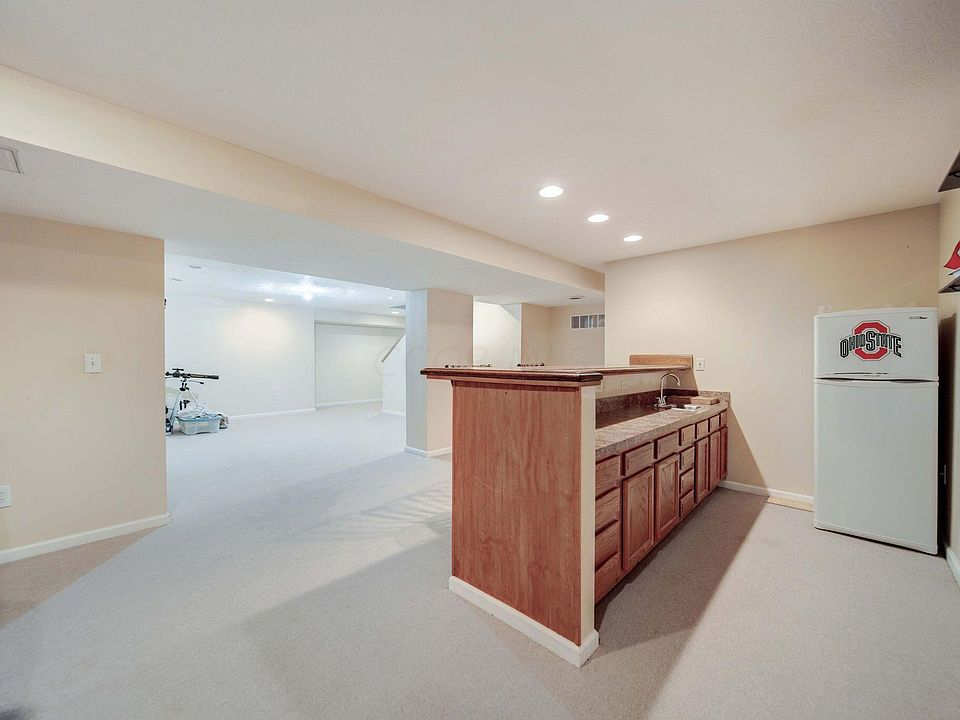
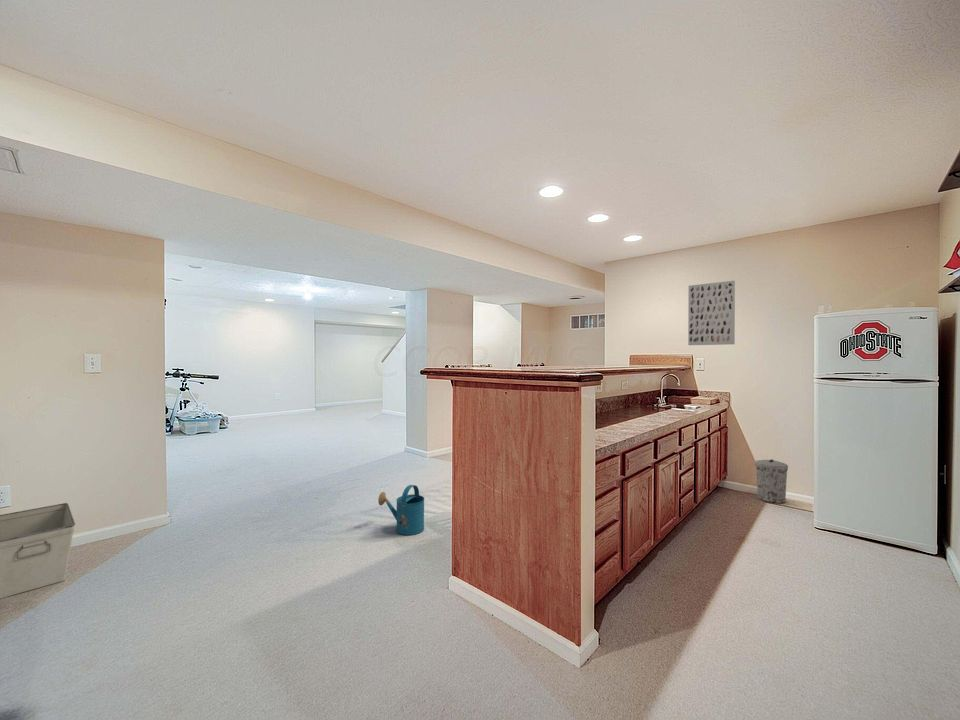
+ trash can [754,458,789,504]
+ watering can [377,484,425,536]
+ storage bin [0,502,76,599]
+ wall art [687,280,736,346]
